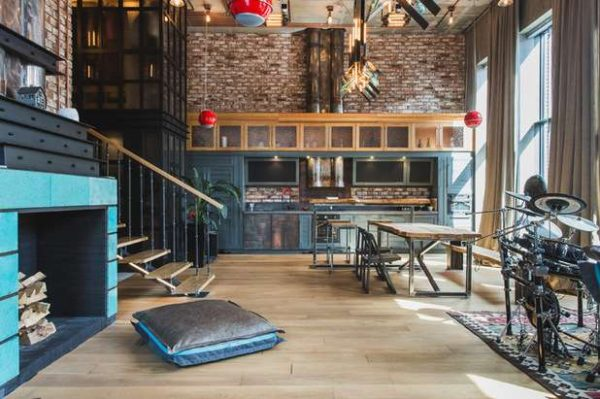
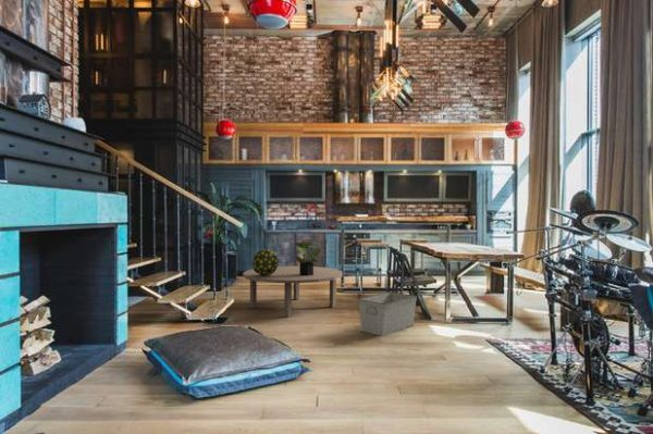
+ potted plant [293,240,322,276]
+ coffee table [242,265,344,319]
+ storage bin [357,290,418,336]
+ decorative sphere [250,248,280,276]
